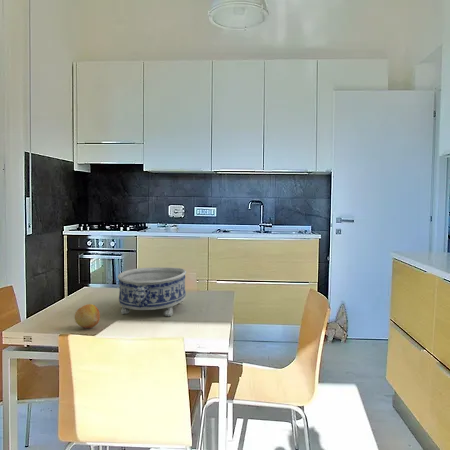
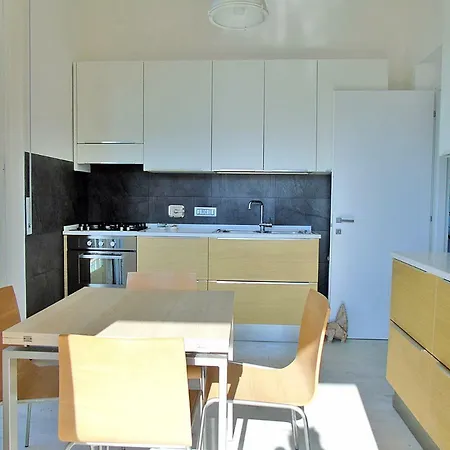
- decorative bowl [117,267,187,317]
- fruit [74,303,101,329]
